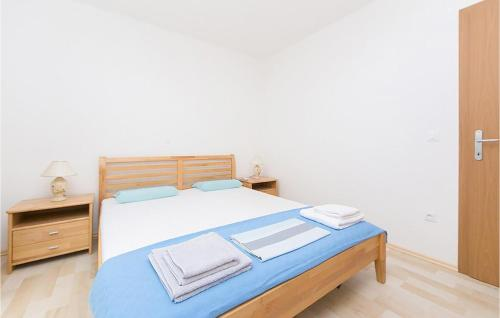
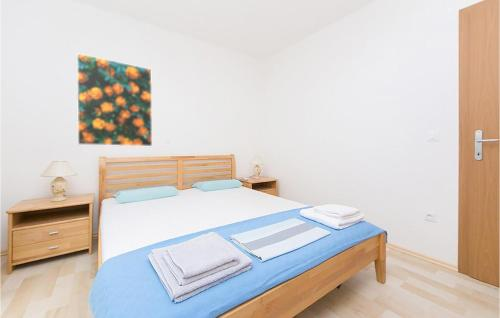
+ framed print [76,52,153,147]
